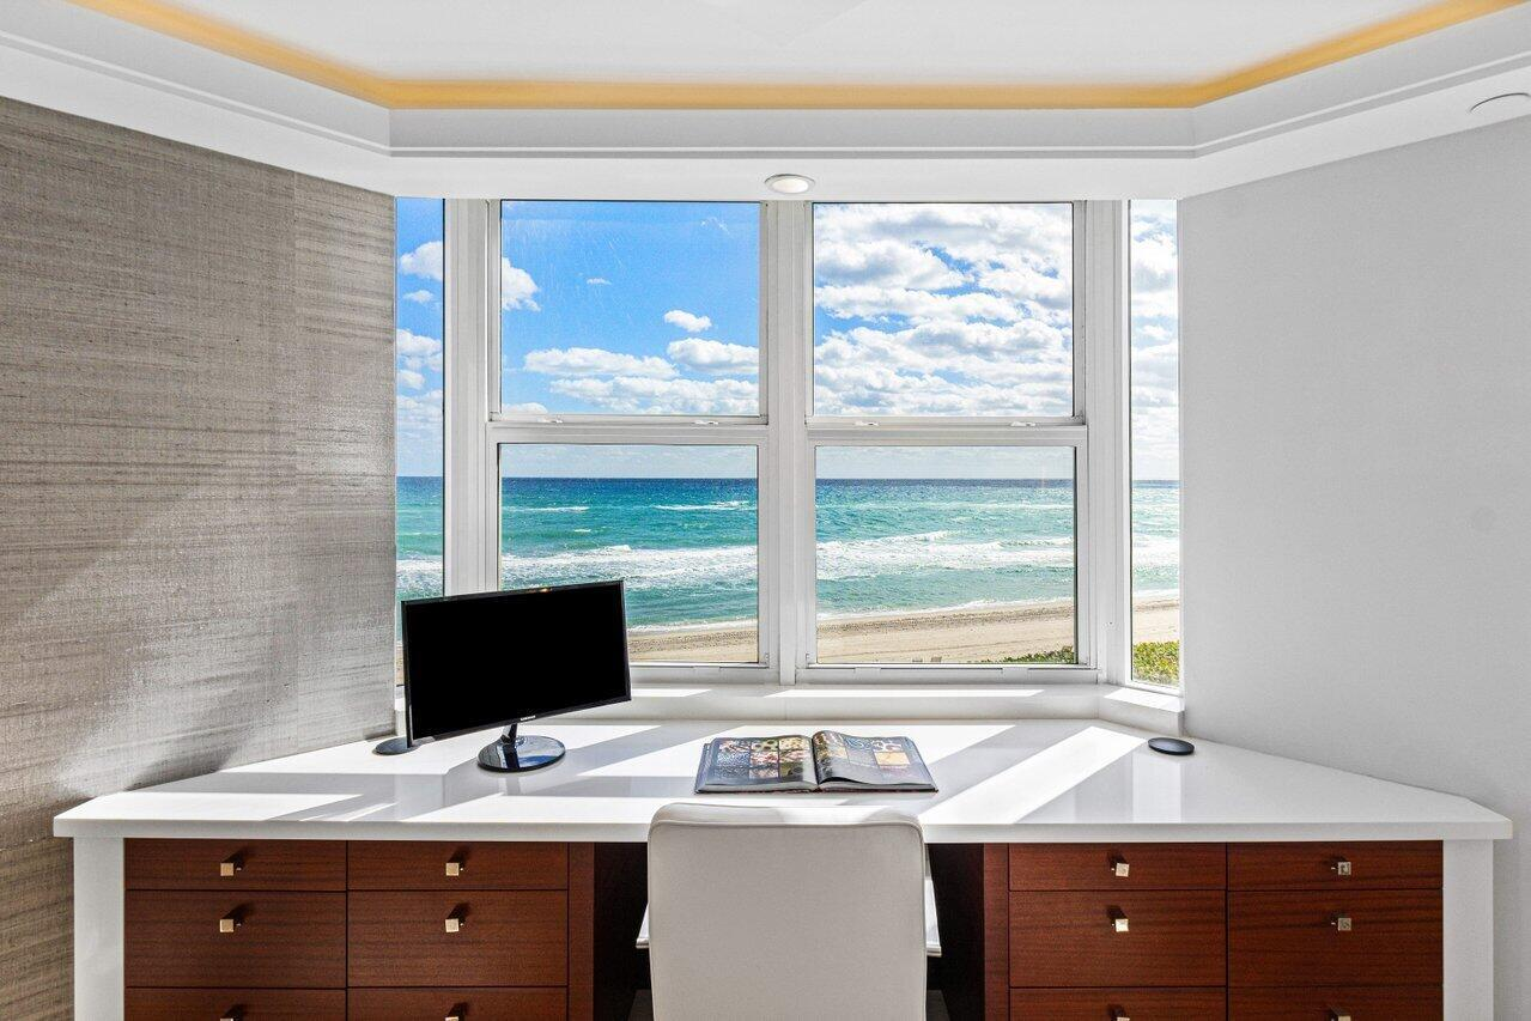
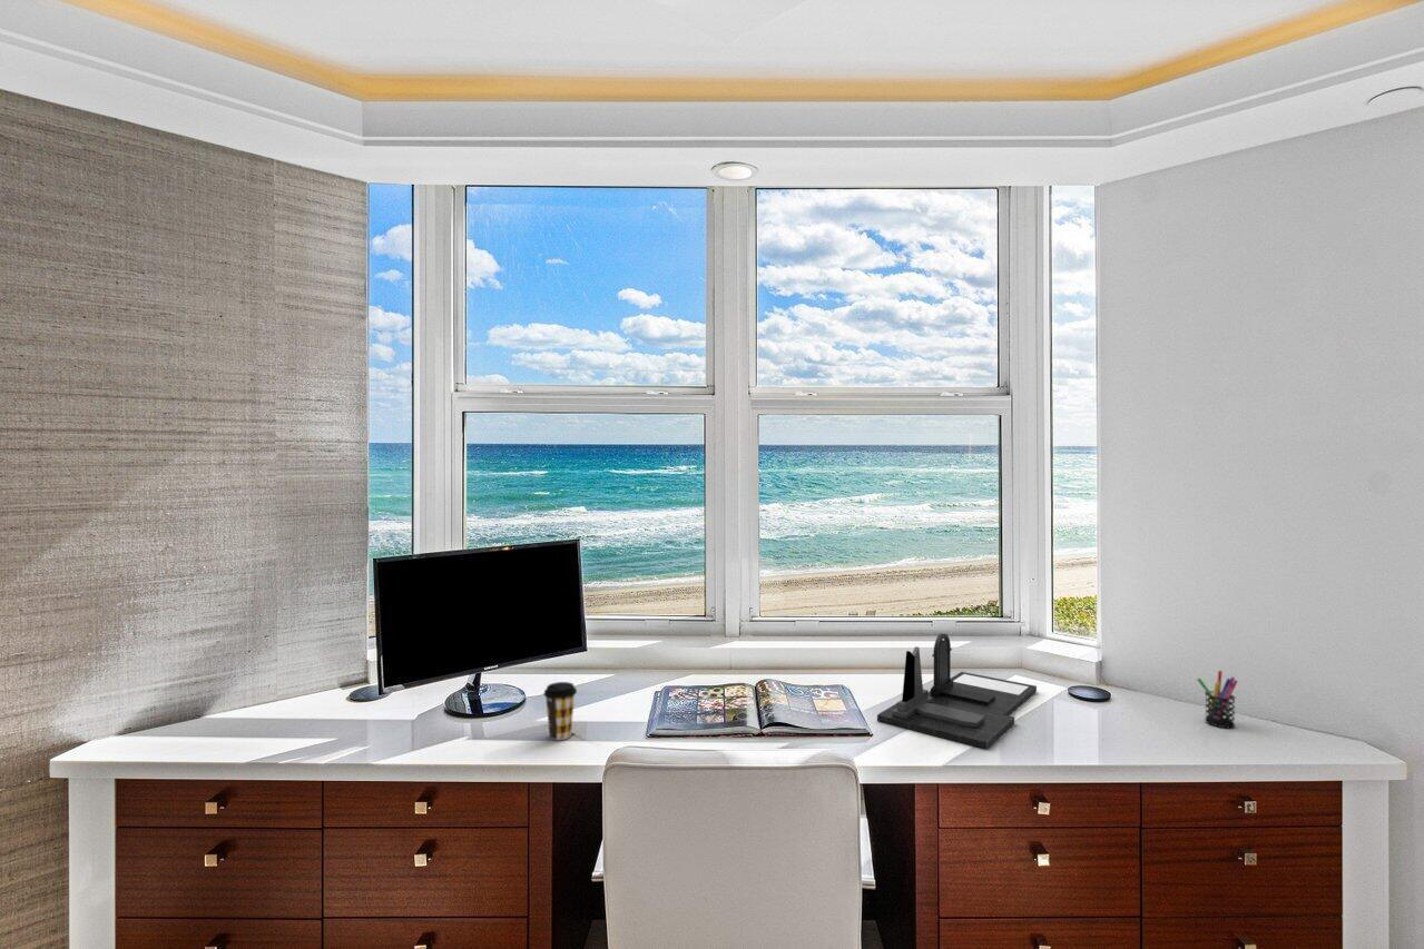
+ coffee cup [542,681,578,741]
+ pen holder [1196,670,1239,729]
+ desk organizer [876,632,1038,750]
